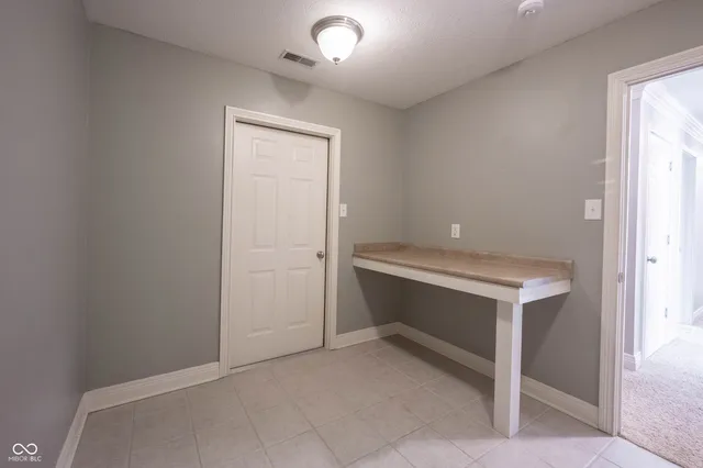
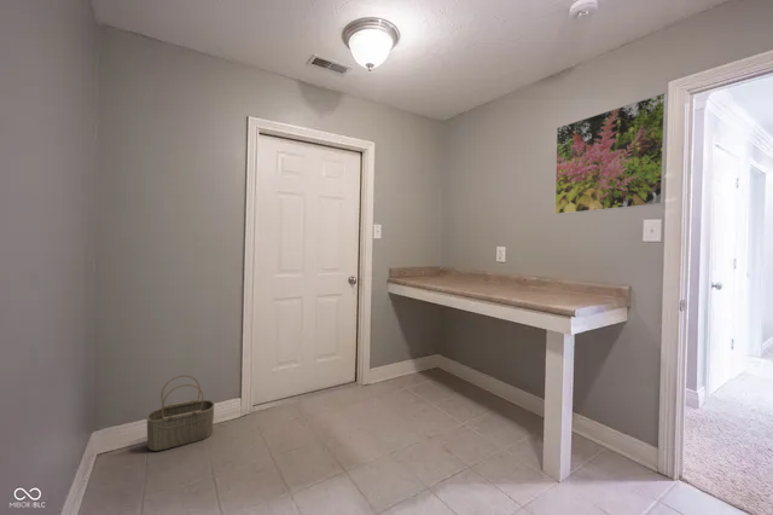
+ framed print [553,92,668,216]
+ wicker basket [145,374,216,452]
